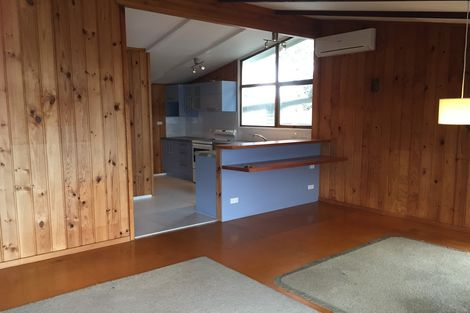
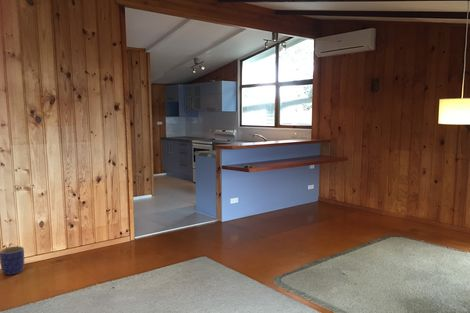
+ planter [0,245,25,276]
